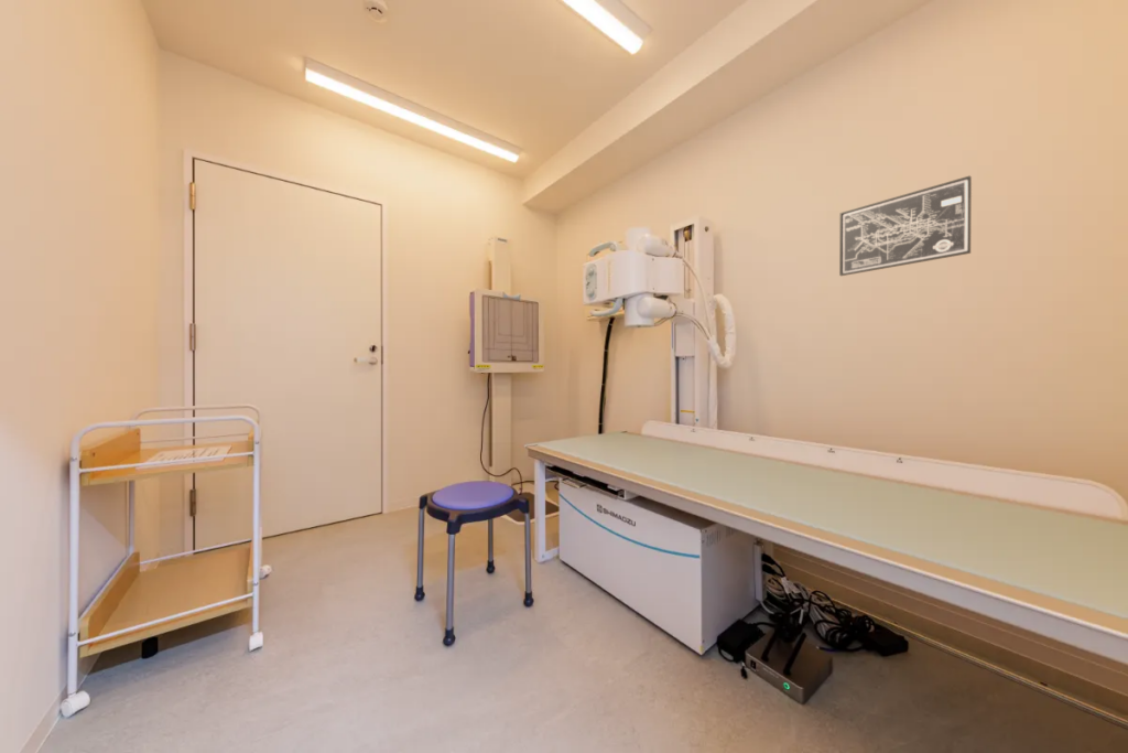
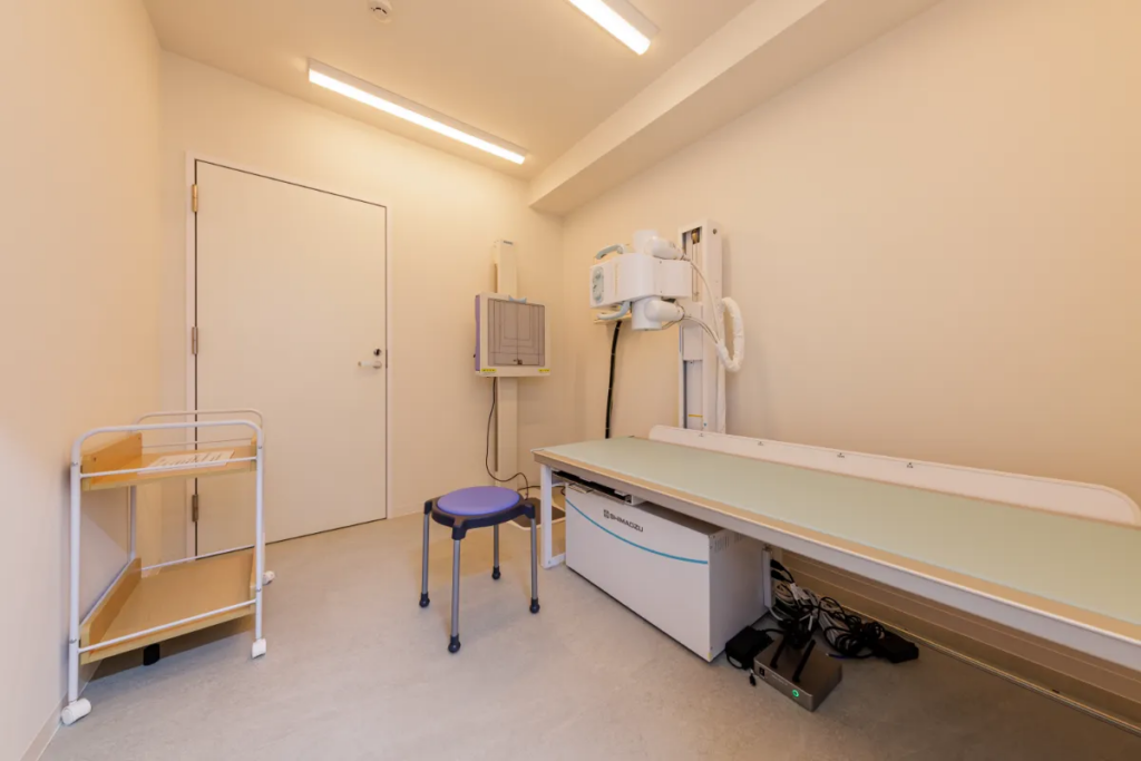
- wall art [838,174,973,277]
